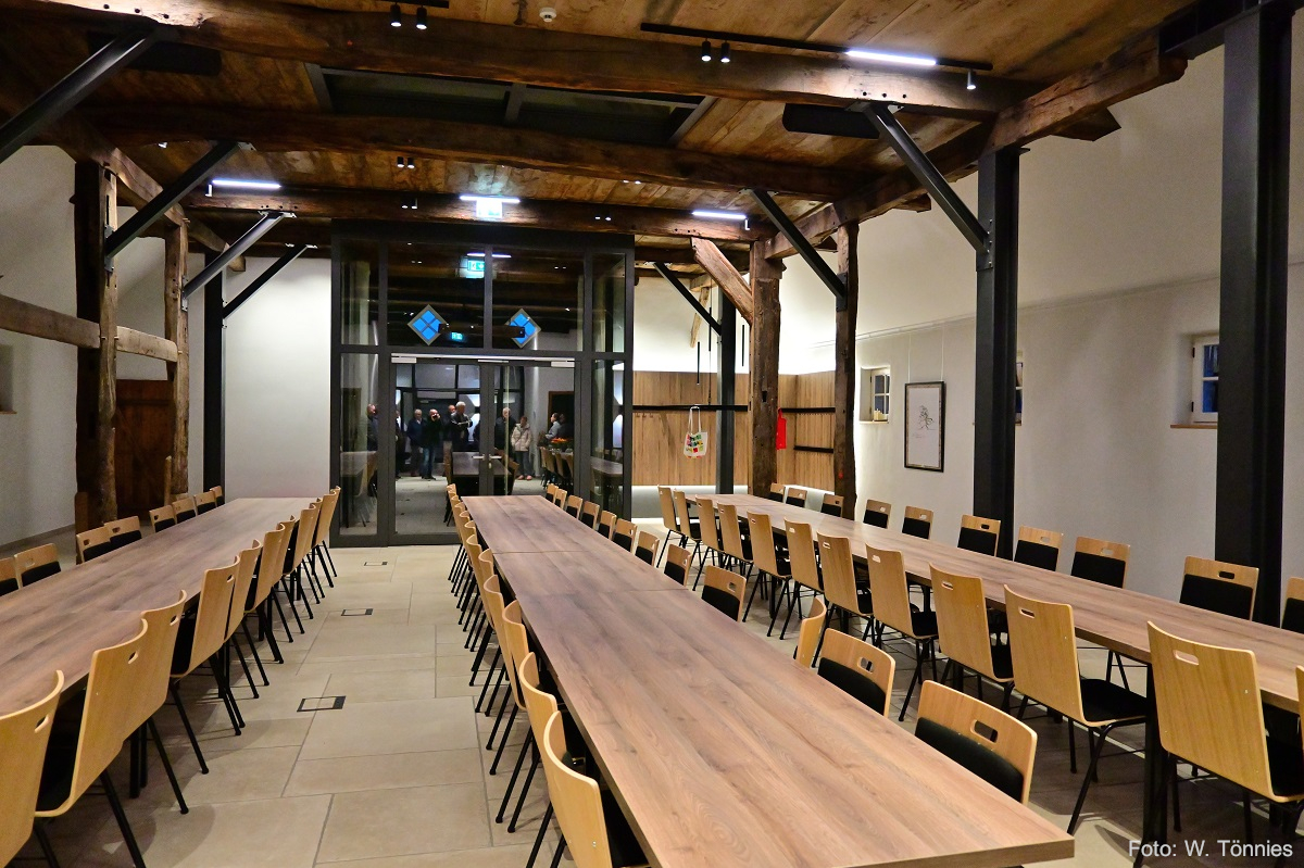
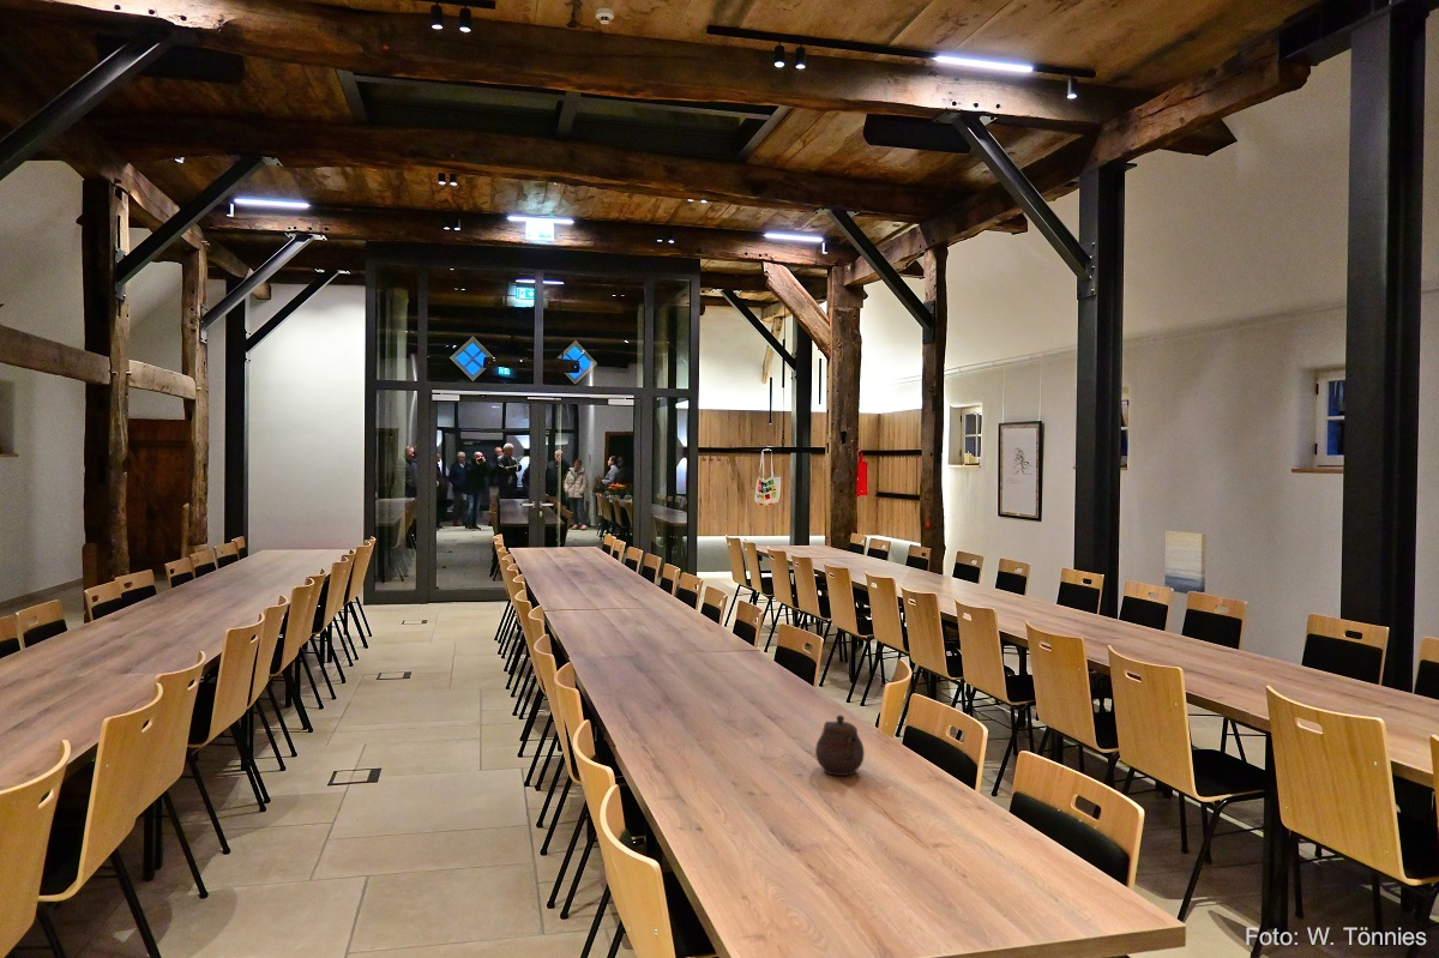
+ wall art [1163,530,1206,595]
+ teapot [814,715,866,777]
